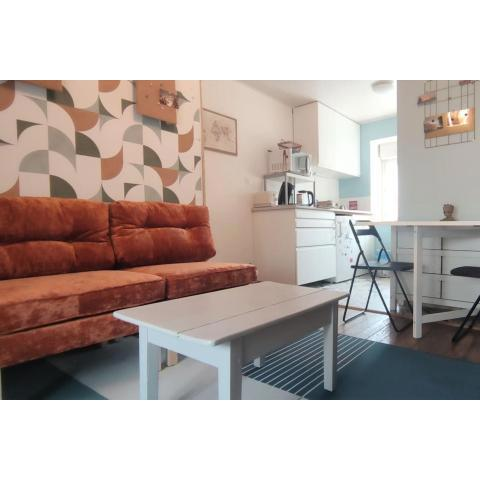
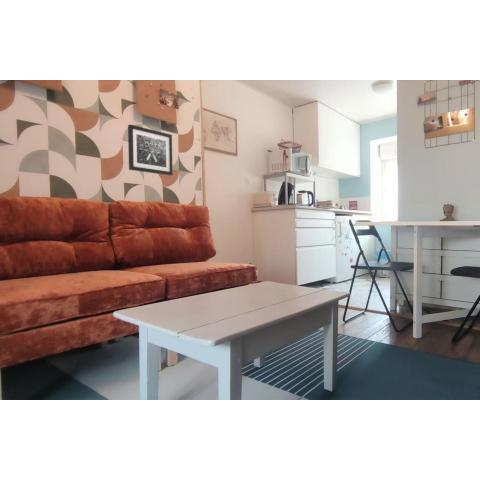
+ wall art [127,124,173,176]
